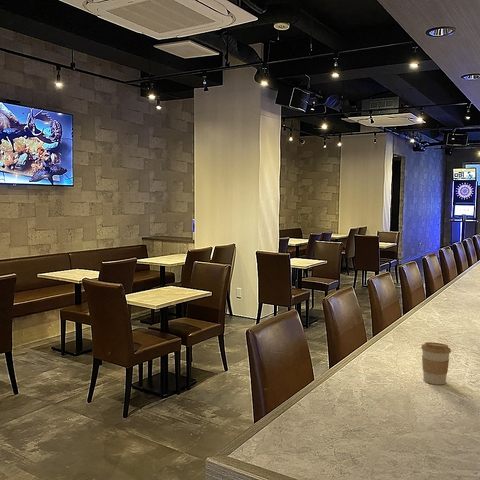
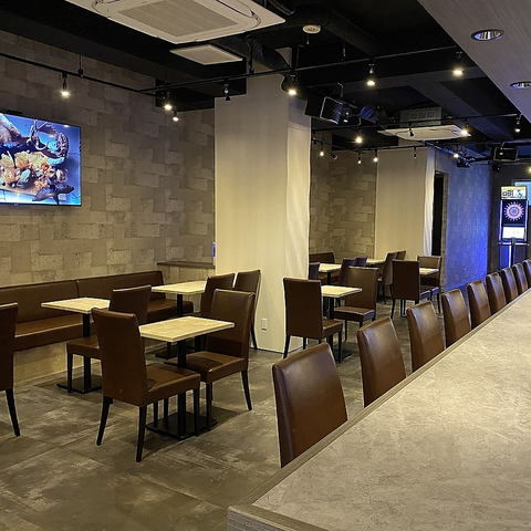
- coffee cup [420,341,452,386]
